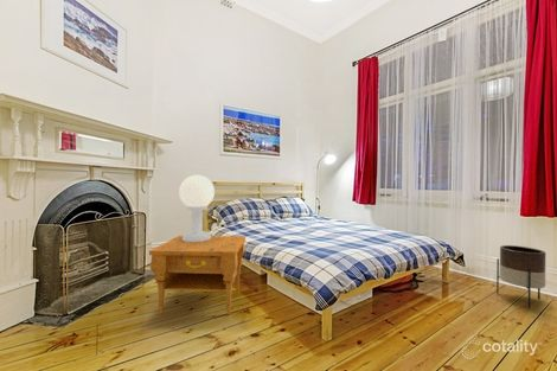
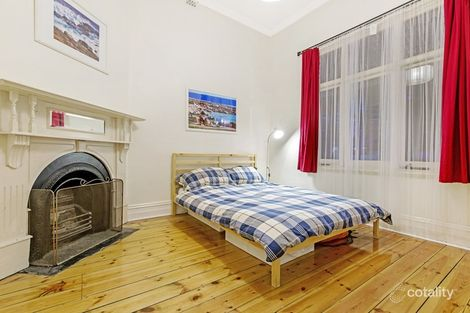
- nightstand [148,235,247,315]
- table lamp [178,174,216,242]
- planter [495,244,548,309]
